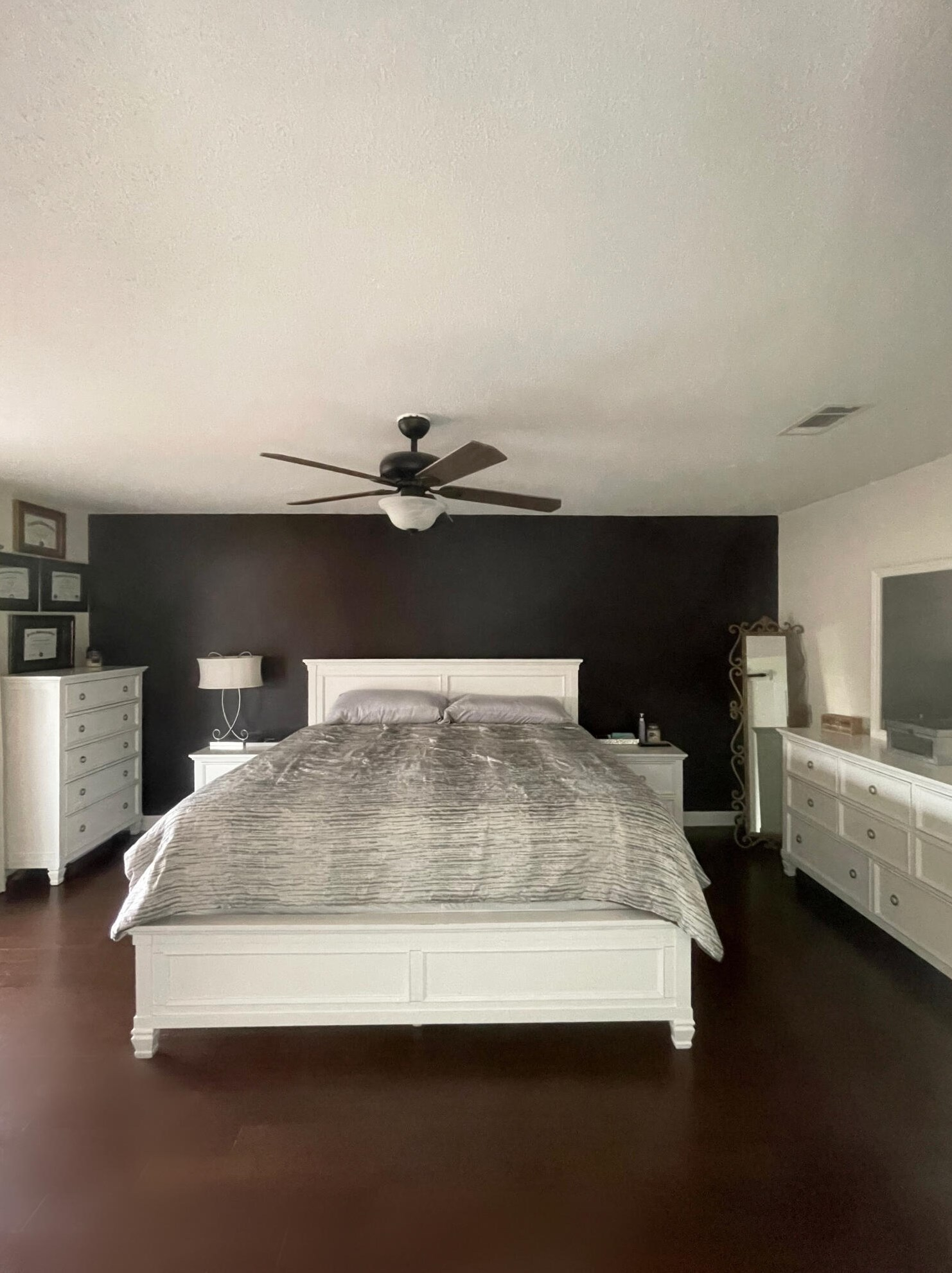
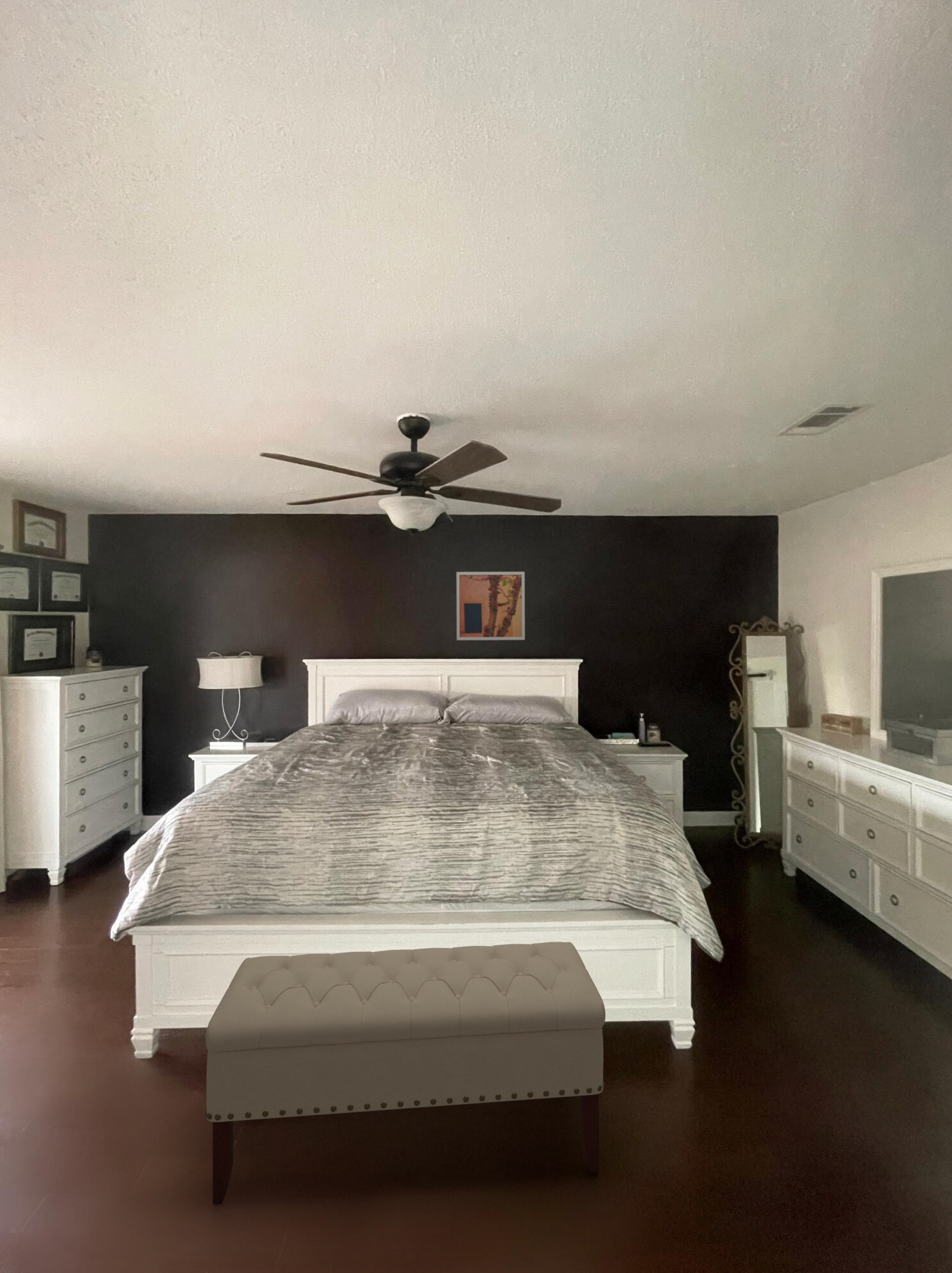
+ wall art [456,571,525,641]
+ bench [204,941,606,1206]
